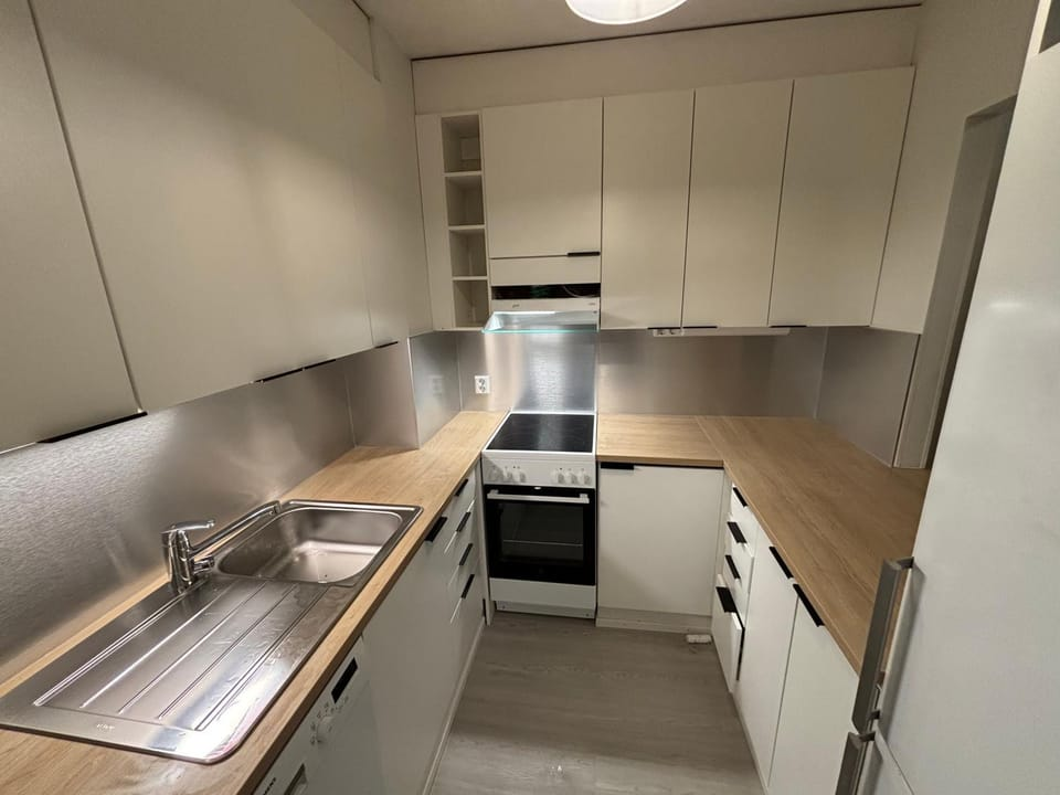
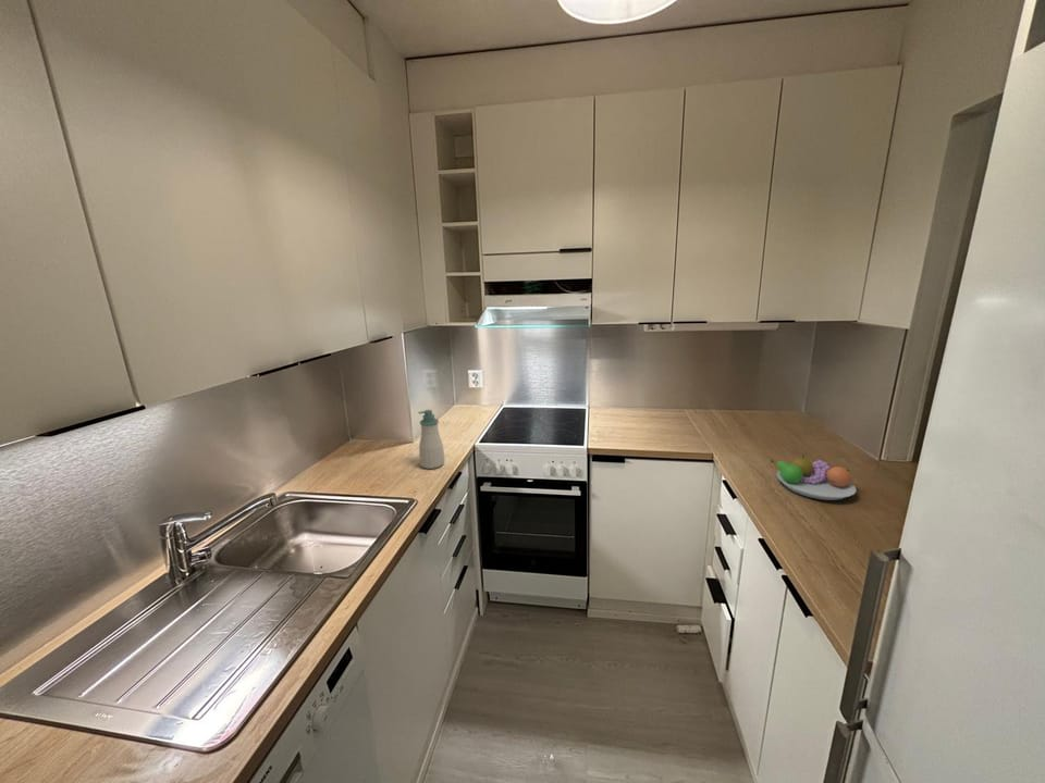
+ fruit bowl [770,452,857,501]
+ soap bottle [417,409,445,470]
